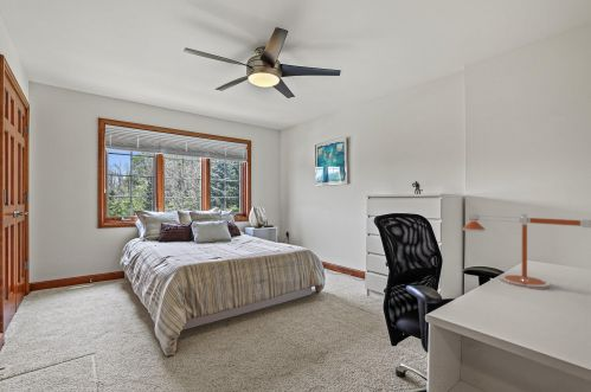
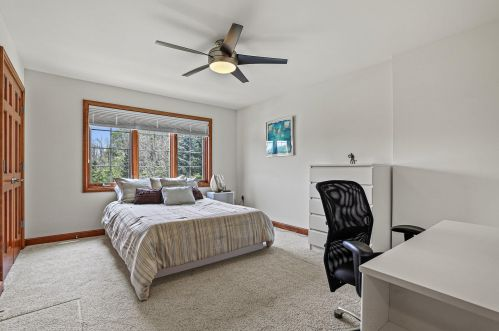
- desk lamp [461,212,591,290]
